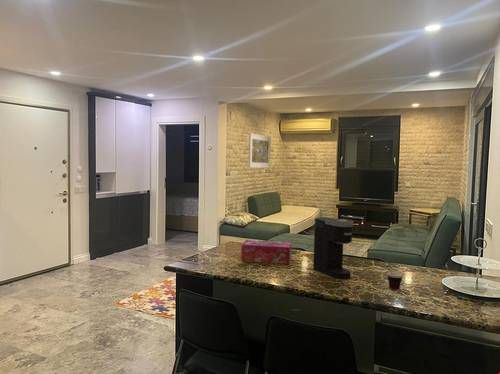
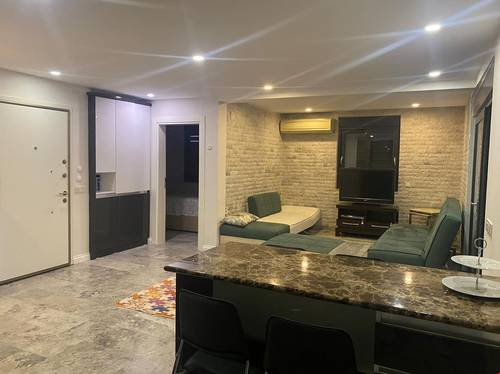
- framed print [248,132,272,169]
- coffee maker [312,217,354,280]
- cup [385,266,404,290]
- tissue box [240,239,292,265]
